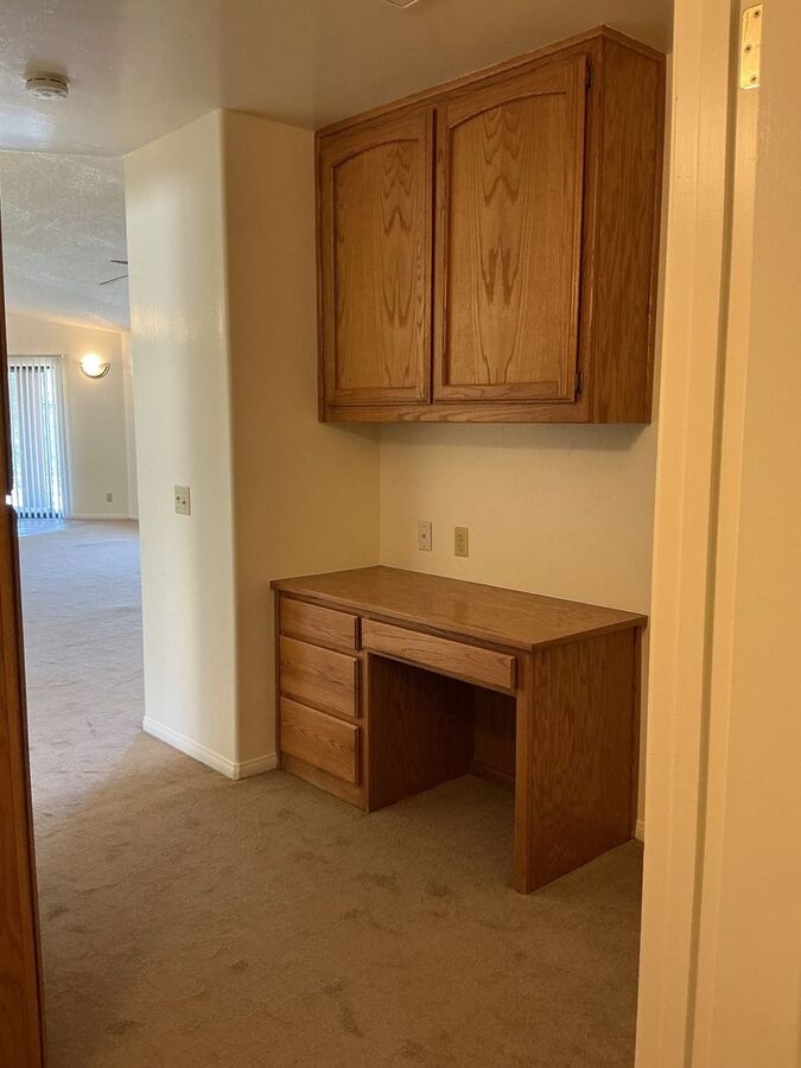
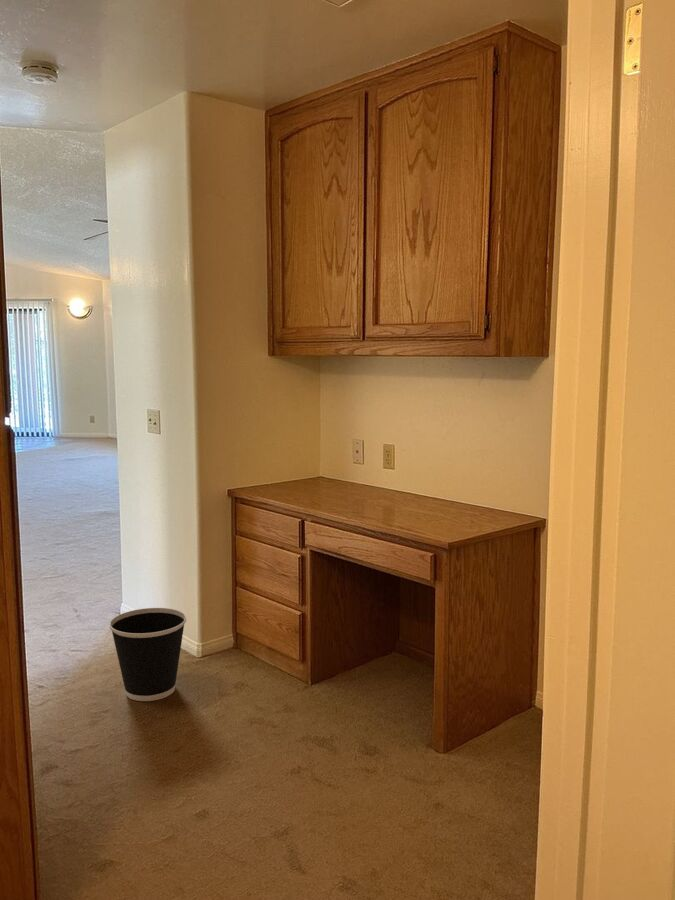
+ wastebasket [108,607,187,702]
